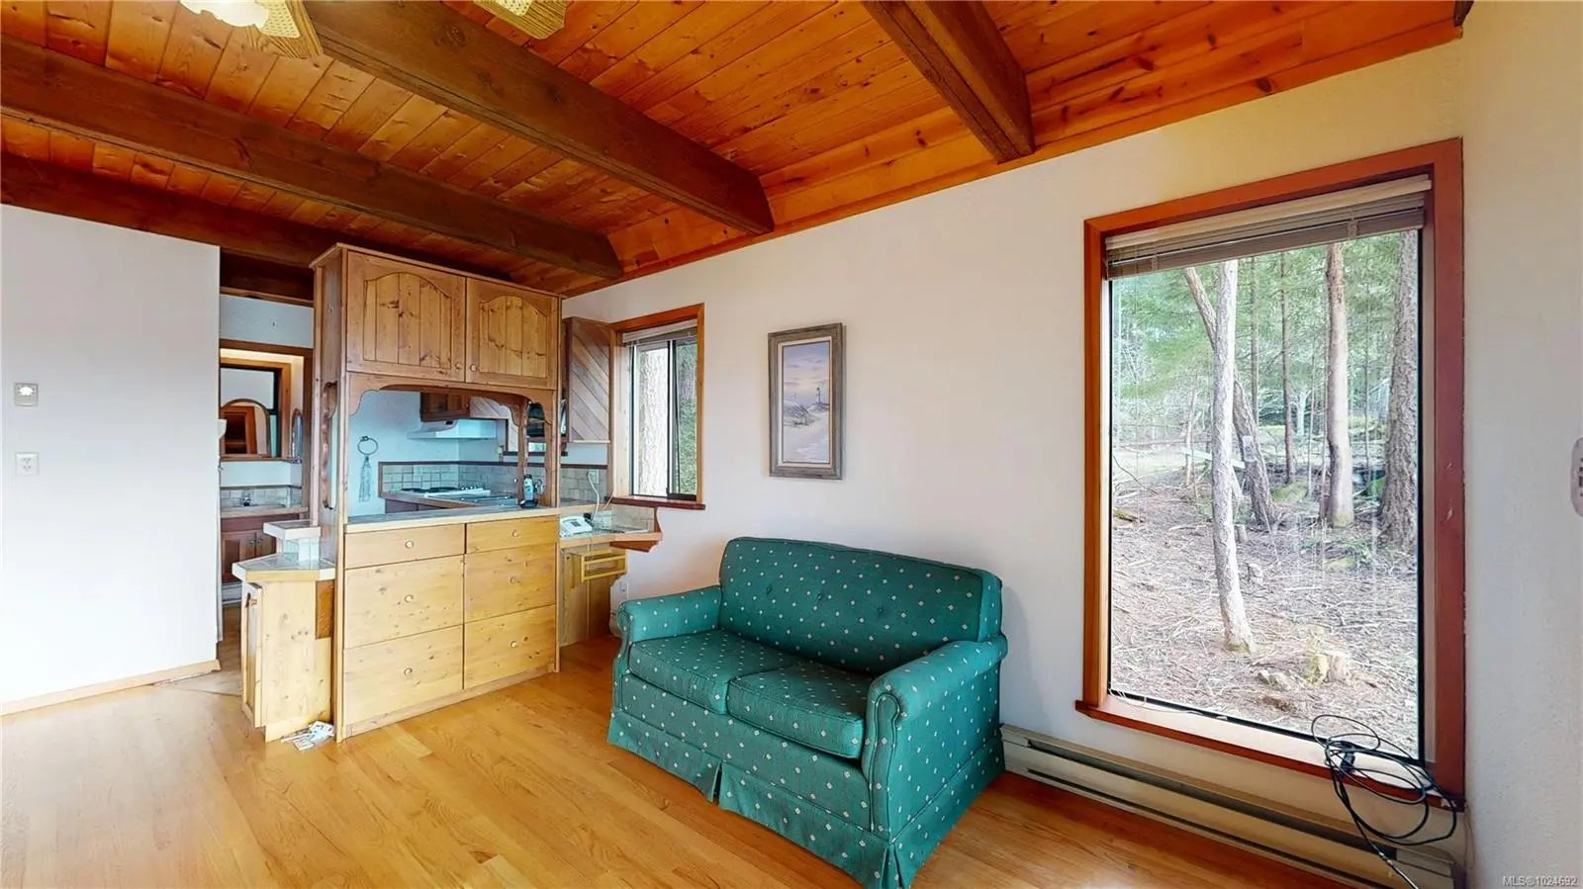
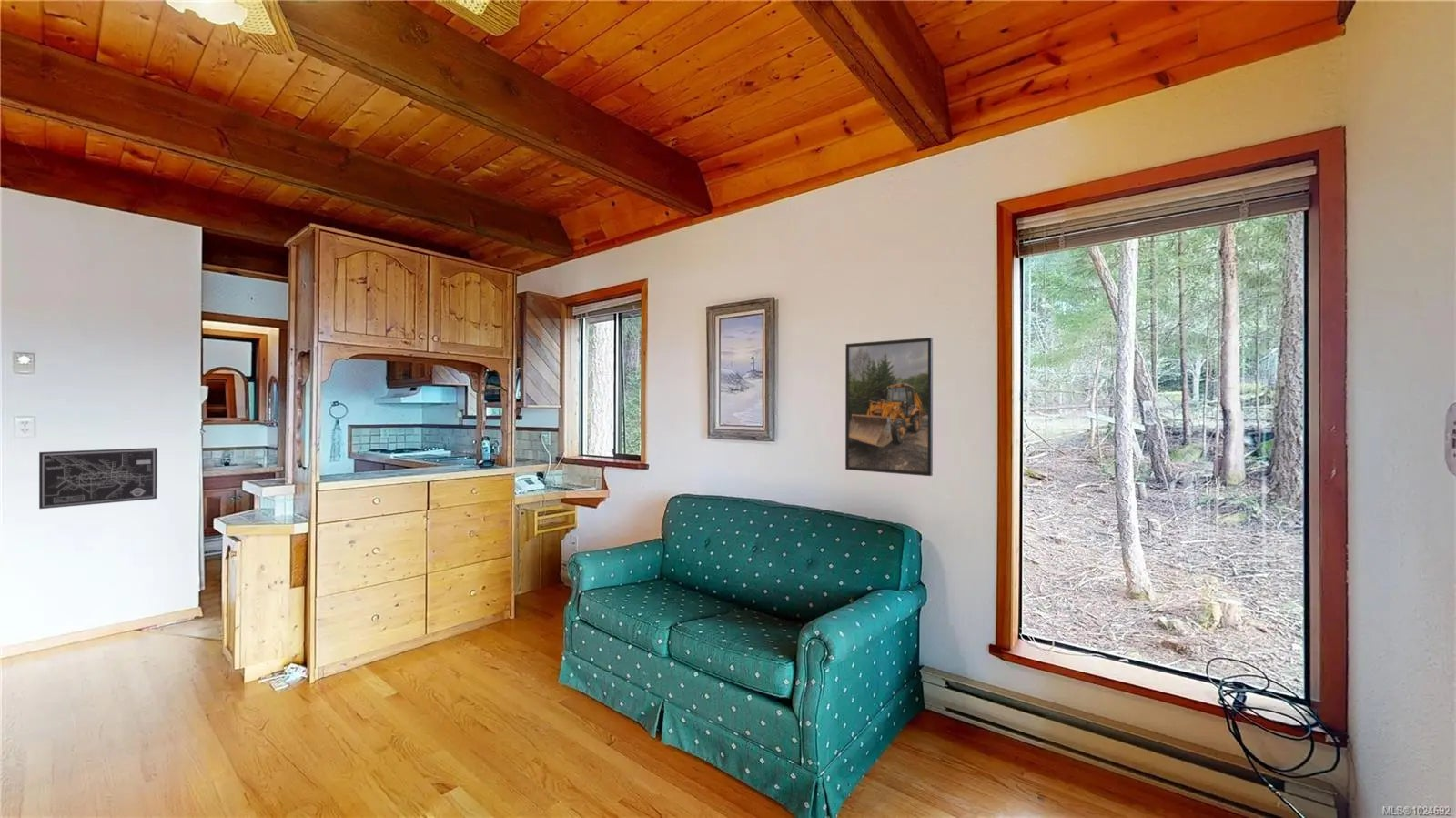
+ wall art [38,447,158,510]
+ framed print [844,337,934,477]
